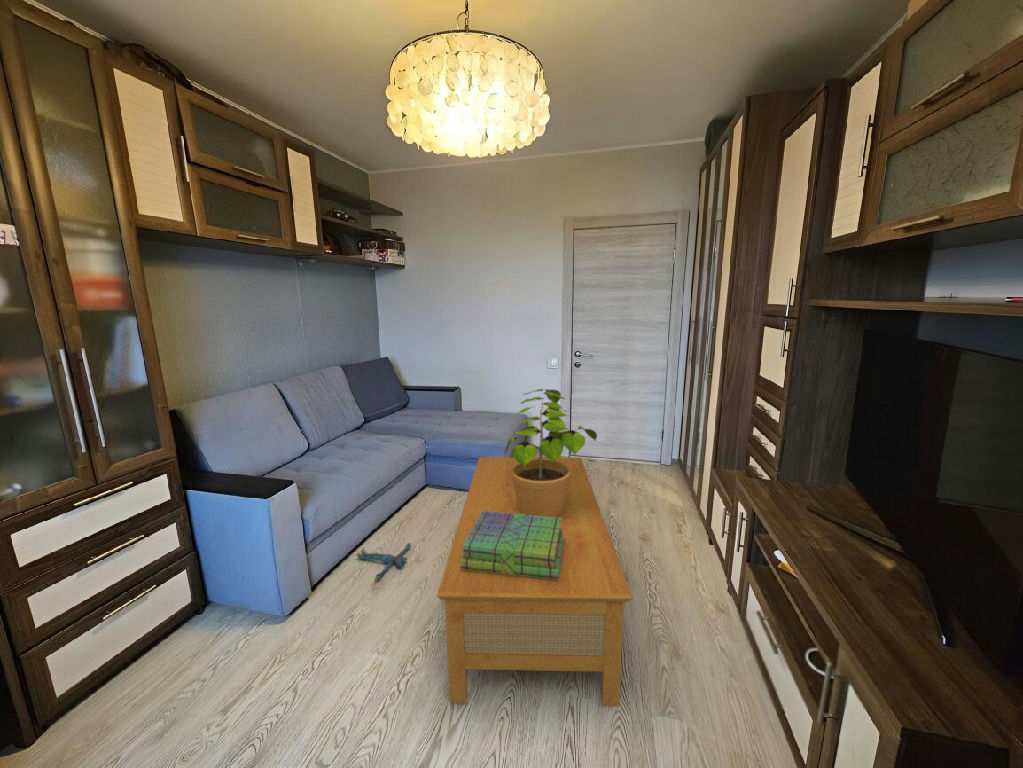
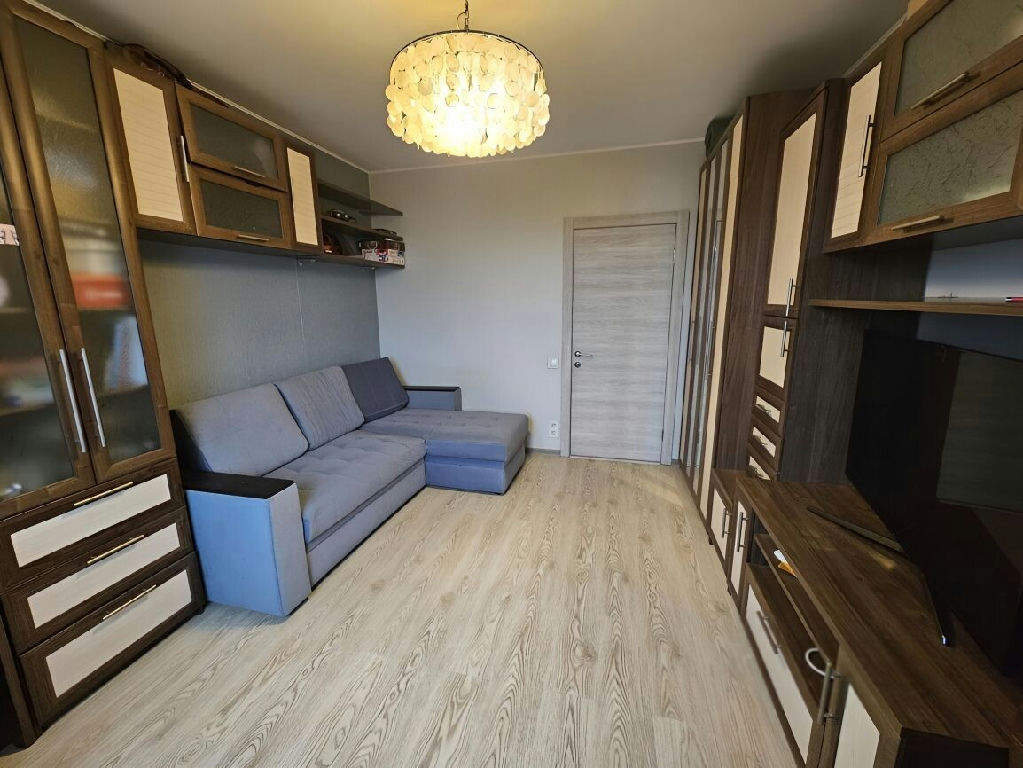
- potted plant [504,388,598,517]
- plush toy [356,542,412,582]
- coffee table [436,456,634,707]
- stack of books [460,511,564,580]
